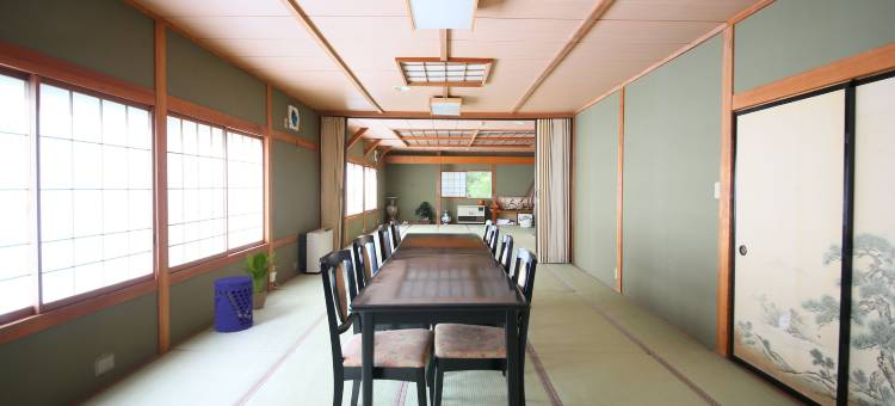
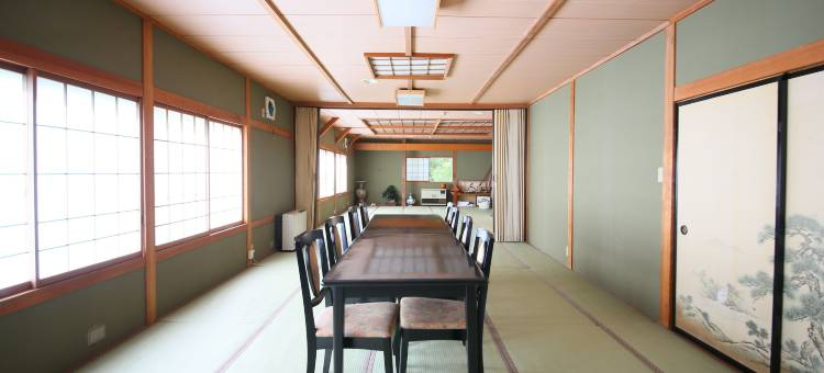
- potted plant [234,248,284,310]
- waste bin [212,275,254,333]
